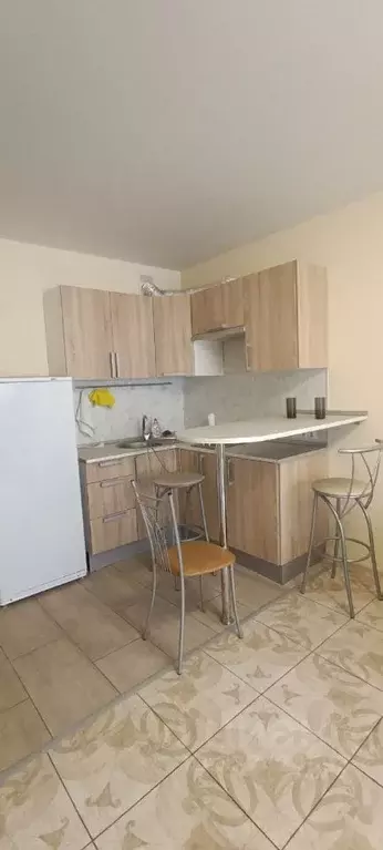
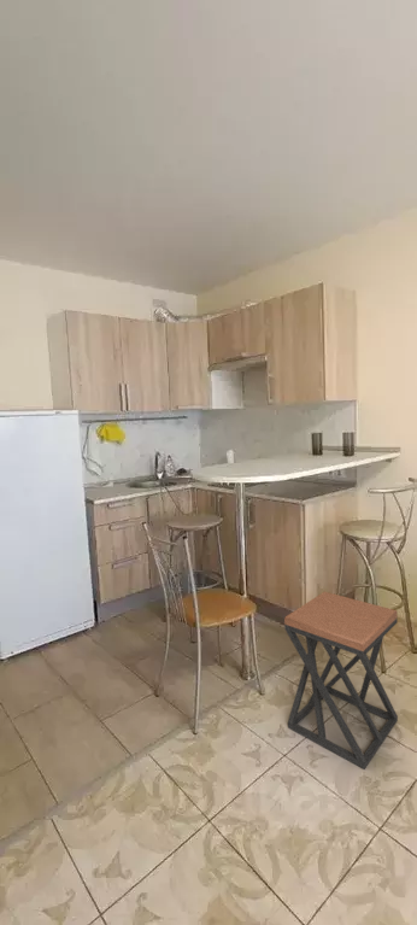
+ stool [283,591,399,771]
